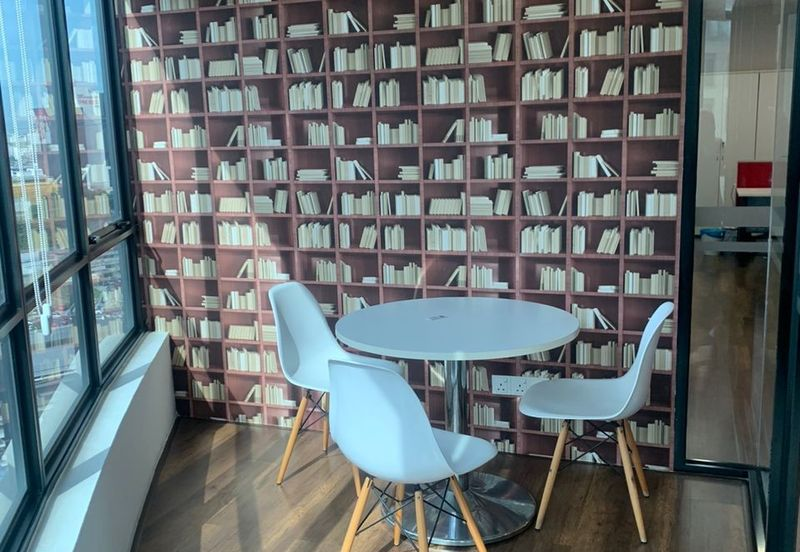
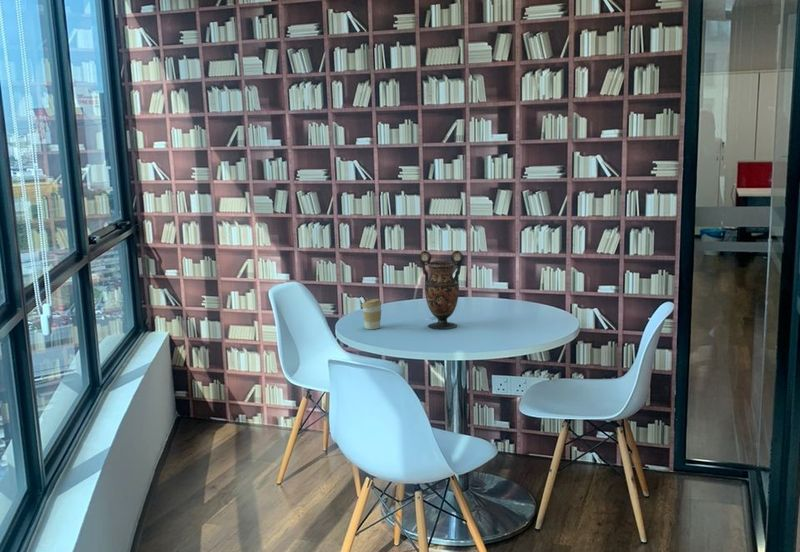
+ vase [418,250,464,330]
+ coffee cup [361,298,383,330]
